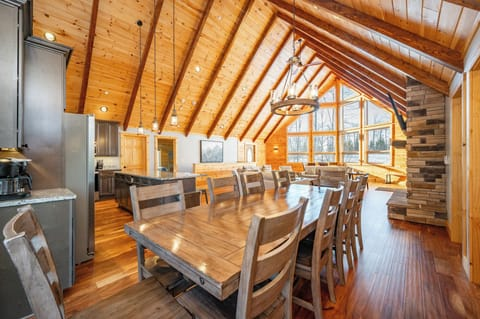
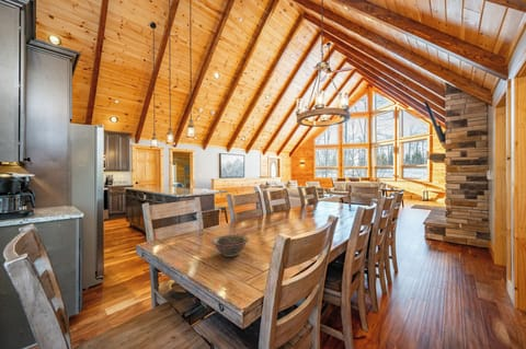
+ decorative bowl [210,234,250,258]
